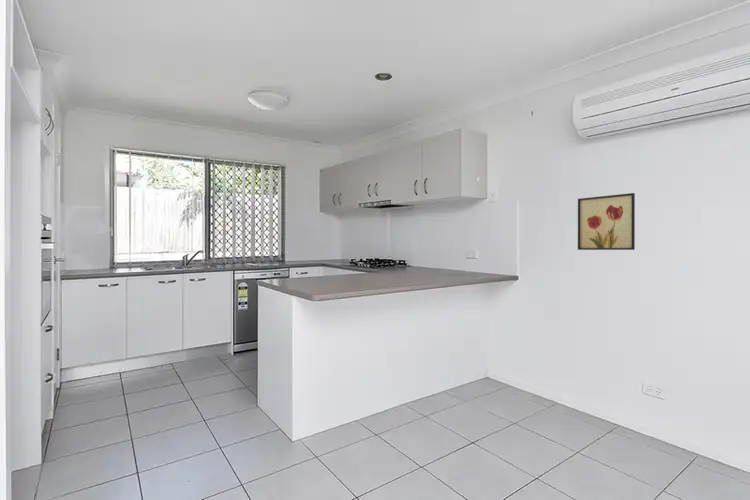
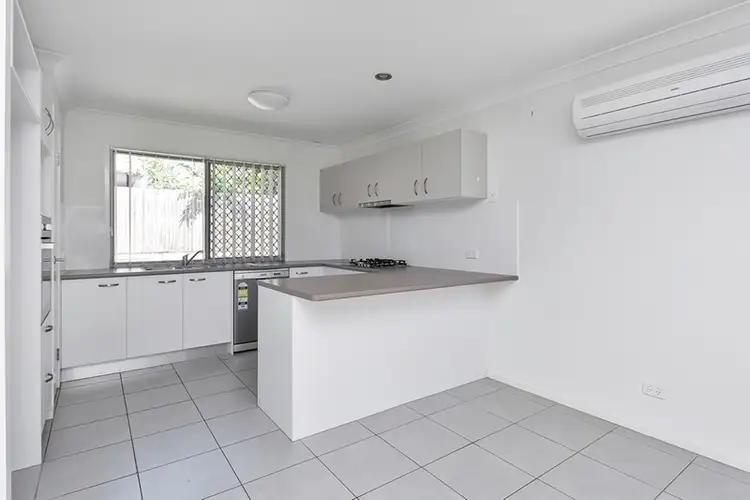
- wall art [577,192,636,251]
